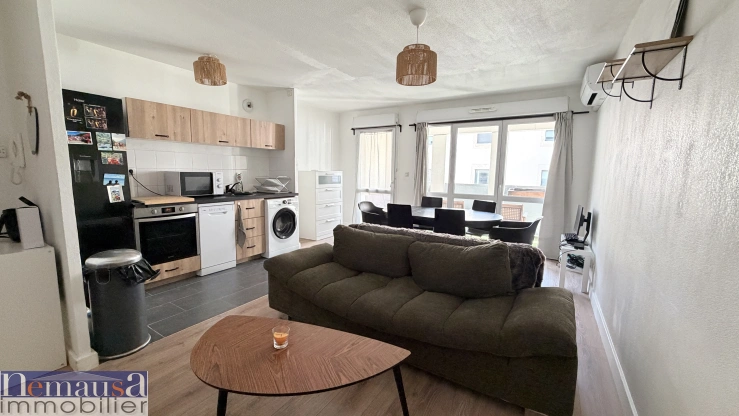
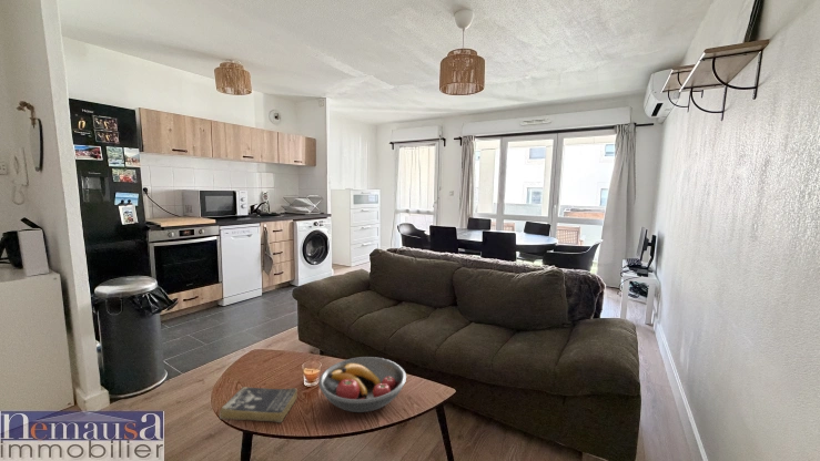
+ fruit bowl [317,356,407,413]
+ book [219,386,298,423]
